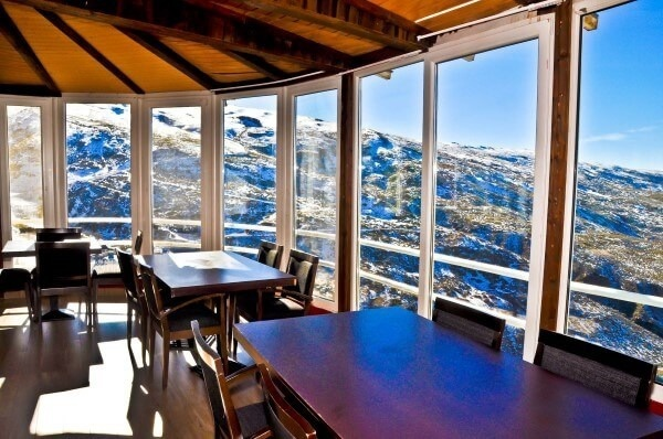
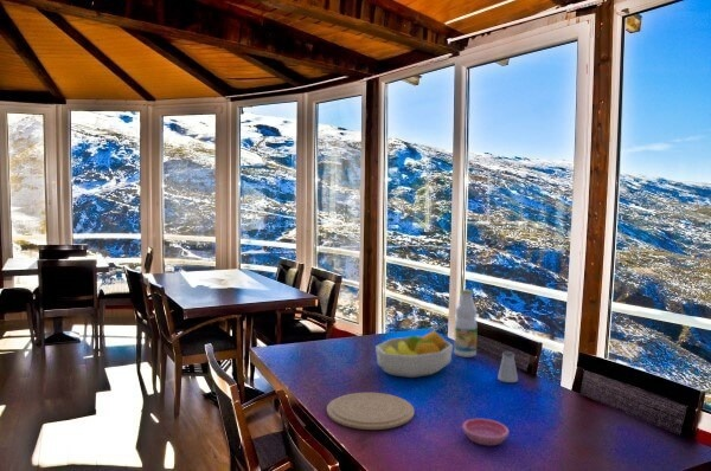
+ bottle [453,289,478,359]
+ saucer [461,418,510,446]
+ saltshaker [497,350,519,383]
+ plate [326,392,415,431]
+ fruit bowl [374,330,454,379]
